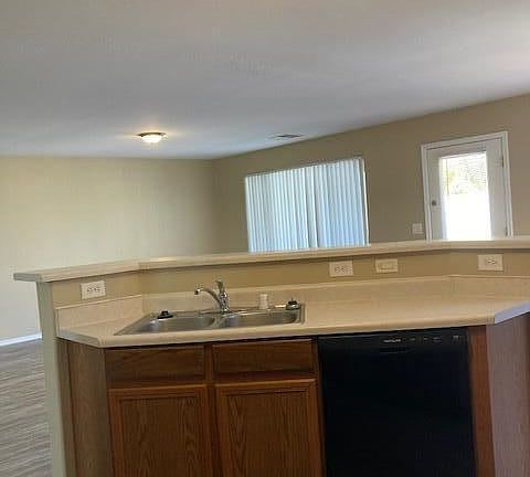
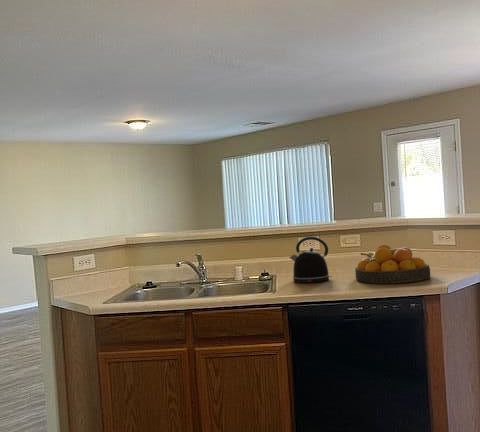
+ kettle [288,236,333,284]
+ fruit bowl [354,244,431,284]
